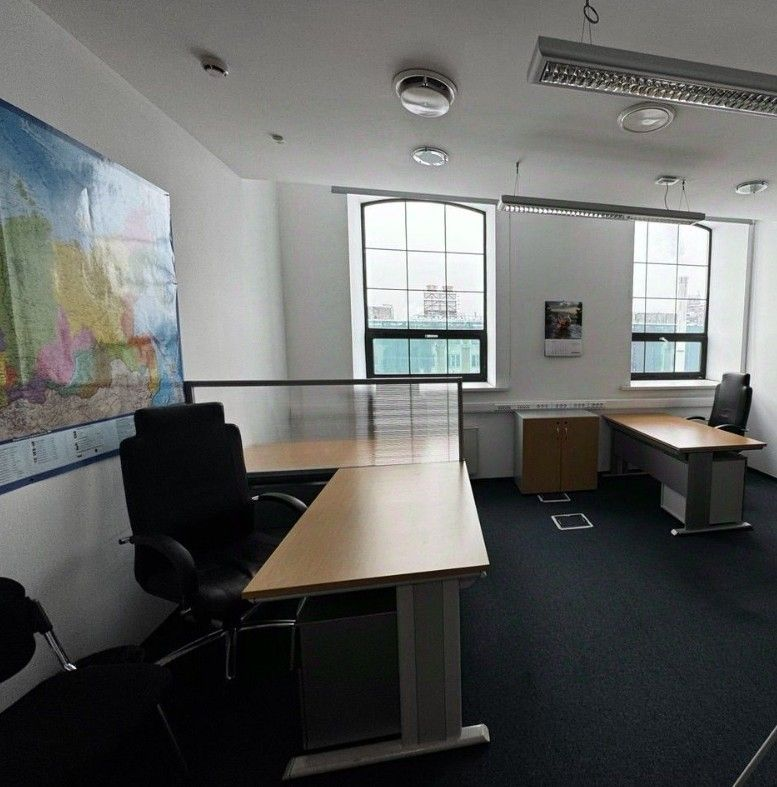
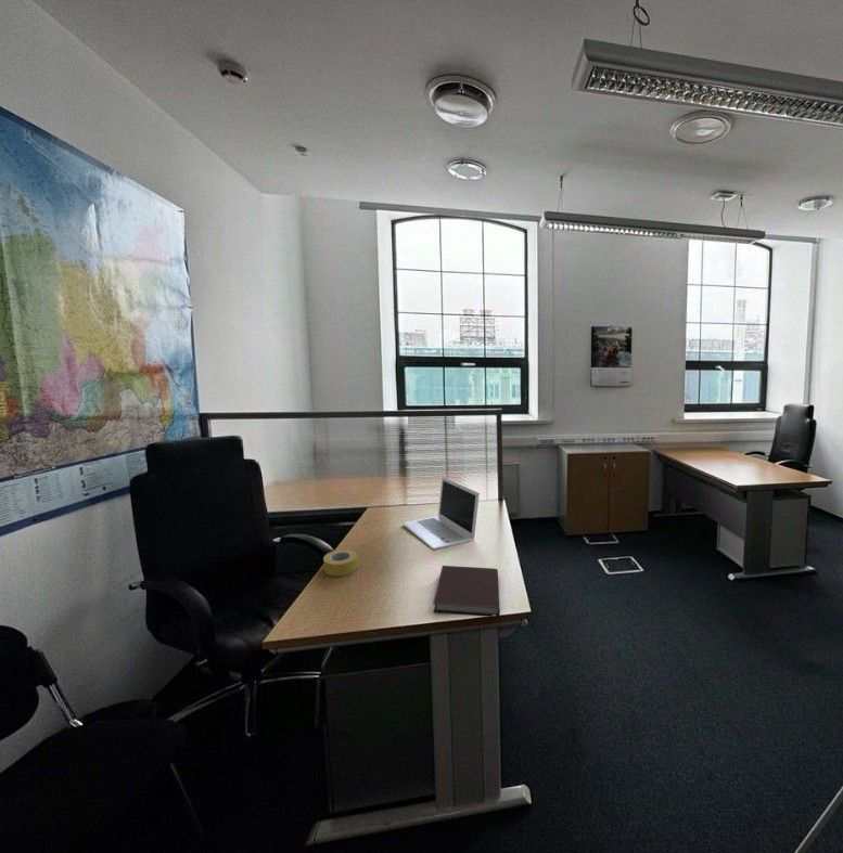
+ adhesive tape [322,548,359,578]
+ laptop [401,476,481,551]
+ notebook [432,565,501,618]
